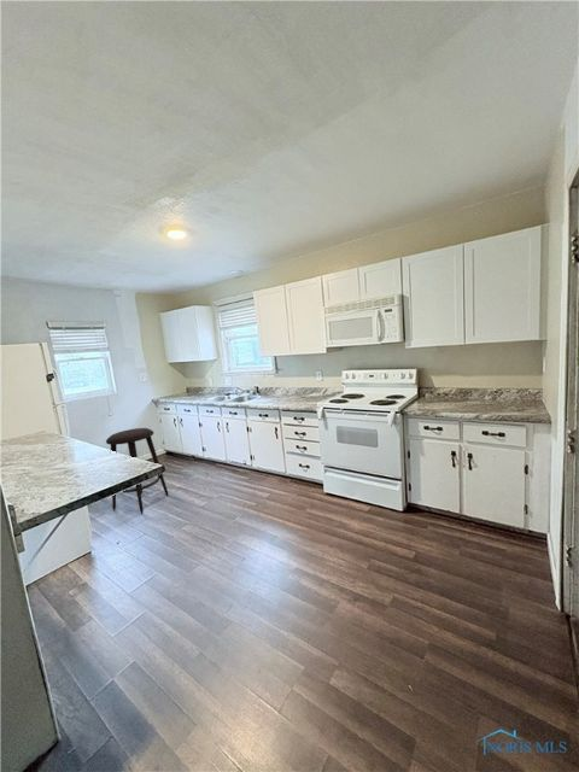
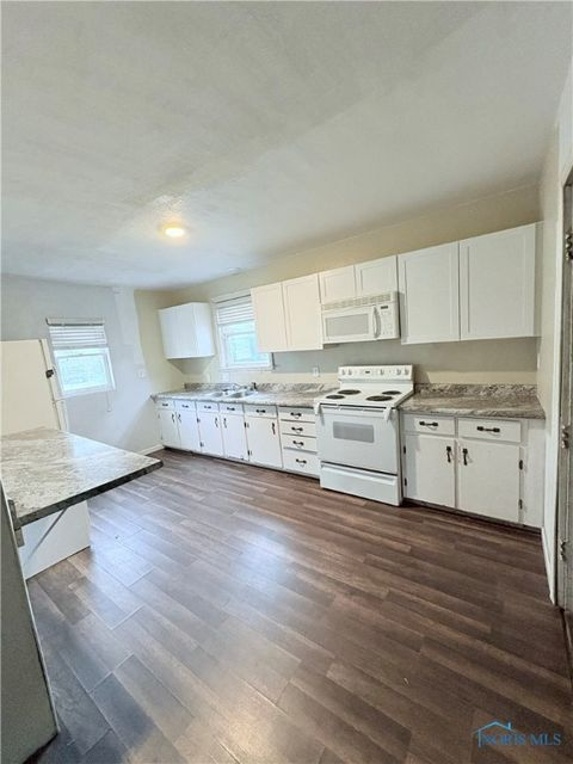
- stool [105,427,169,515]
